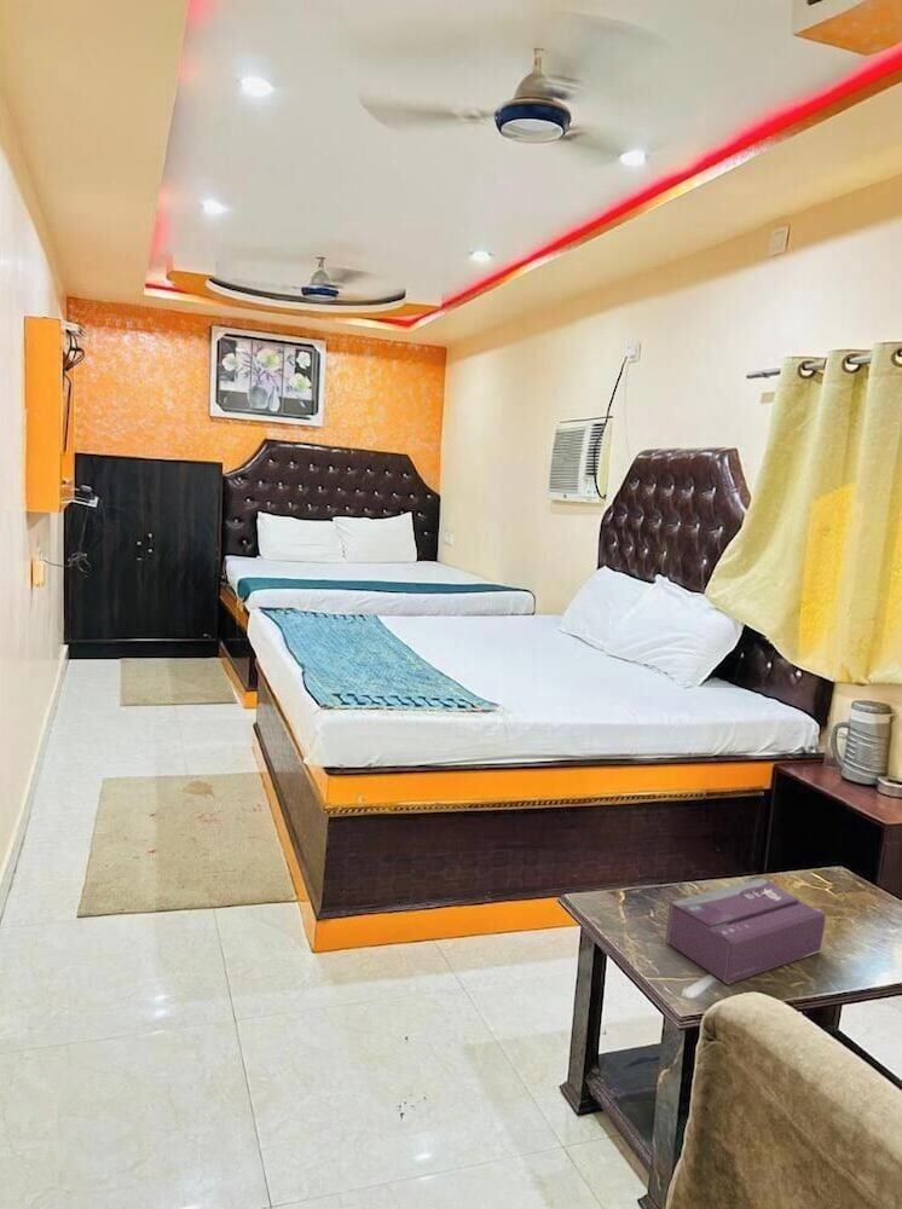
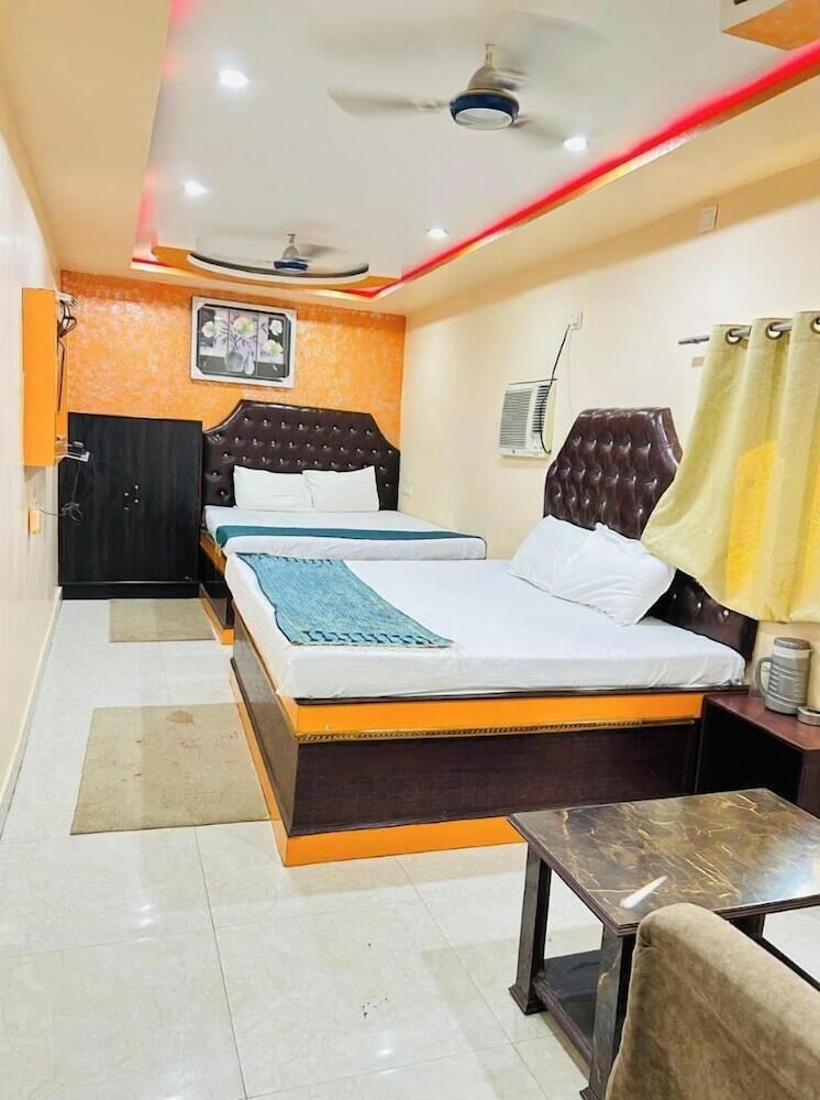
- tissue box [665,877,827,985]
